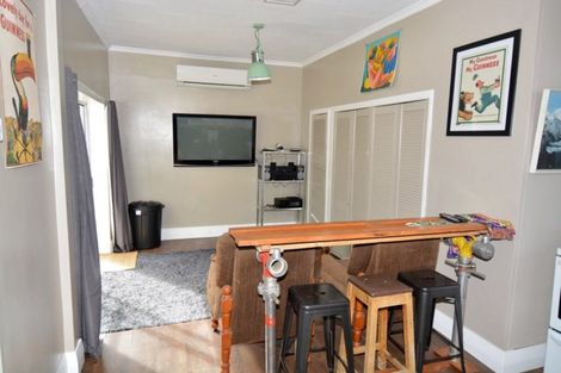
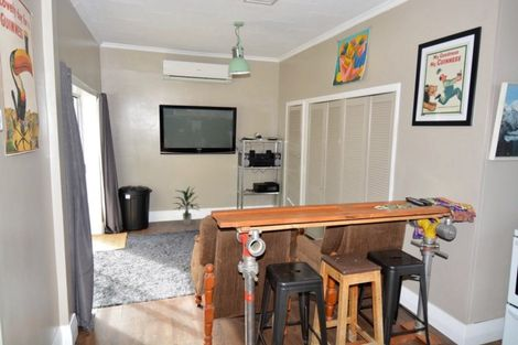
+ indoor plant [172,185,202,226]
